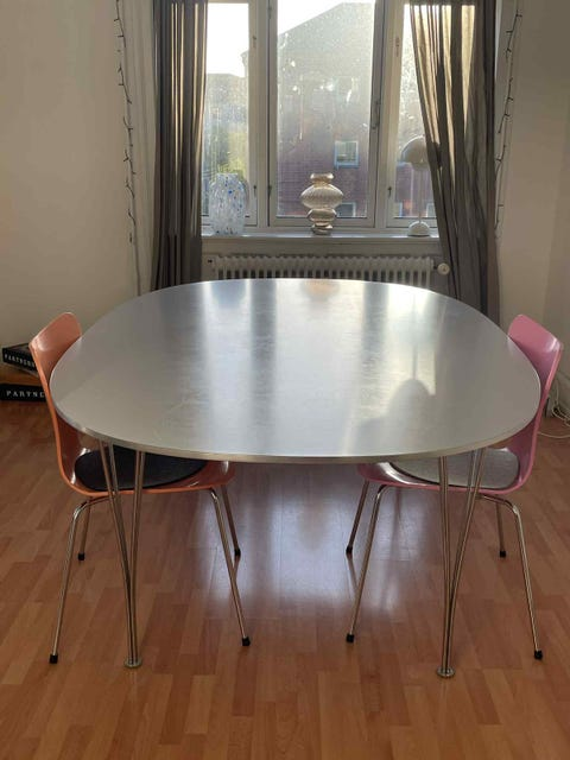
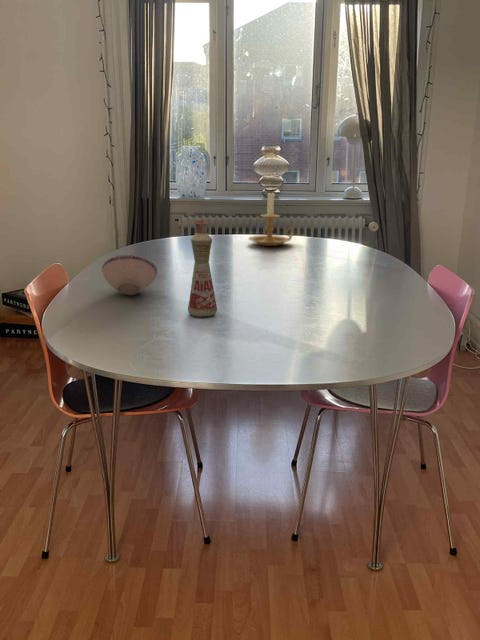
+ bottle [187,219,218,318]
+ bowl [101,254,158,296]
+ candle holder [247,192,296,247]
